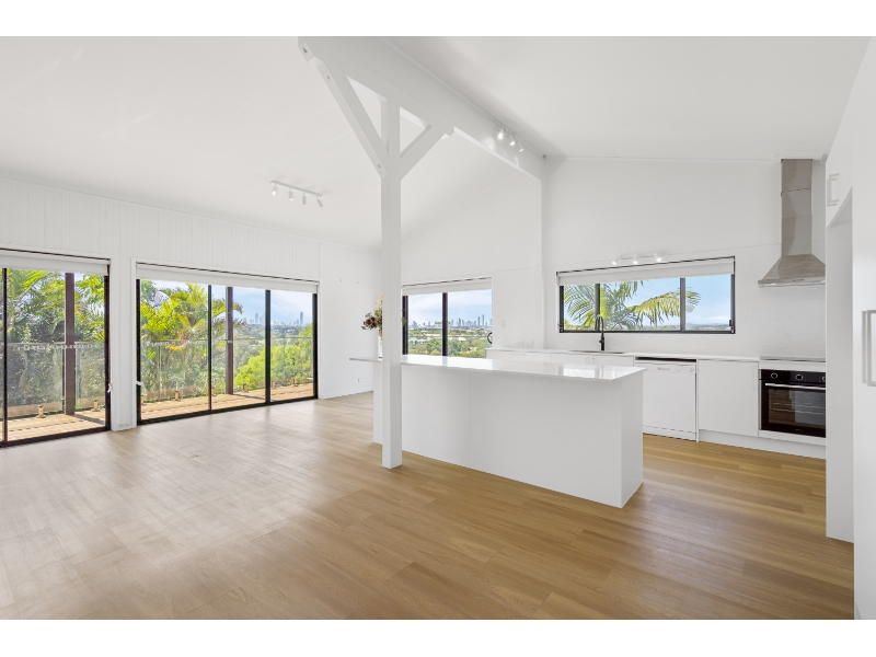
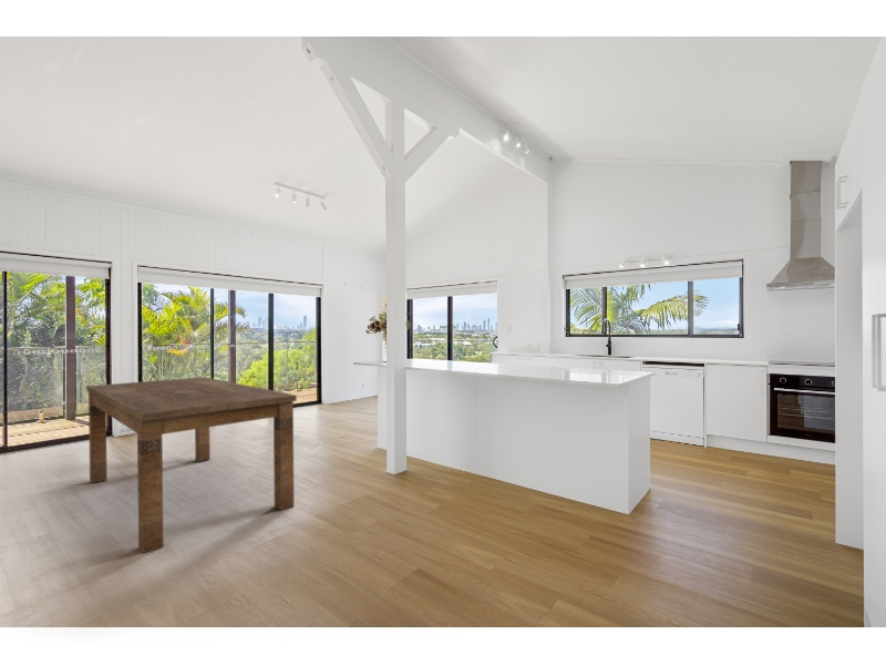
+ dining table [85,376,298,554]
